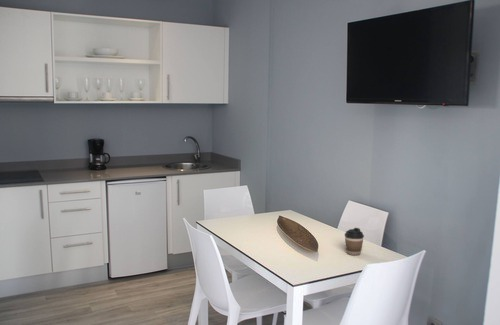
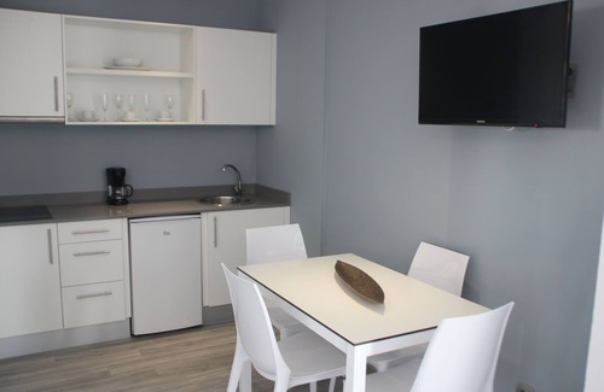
- coffee cup [344,227,365,256]
